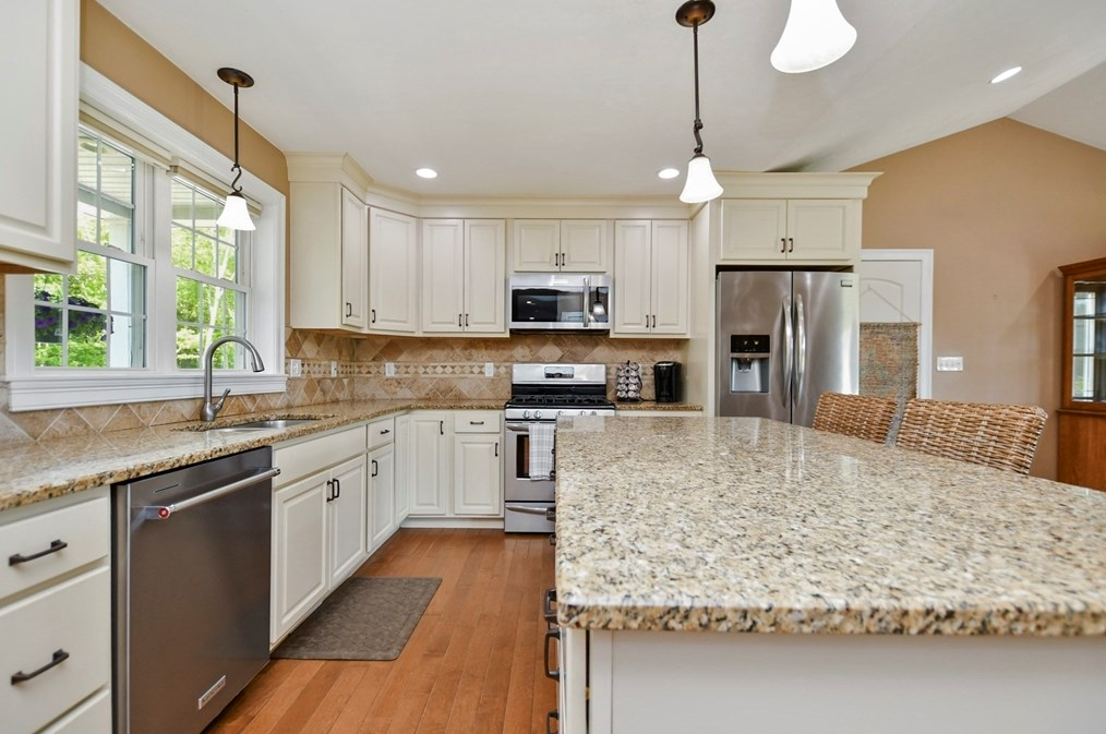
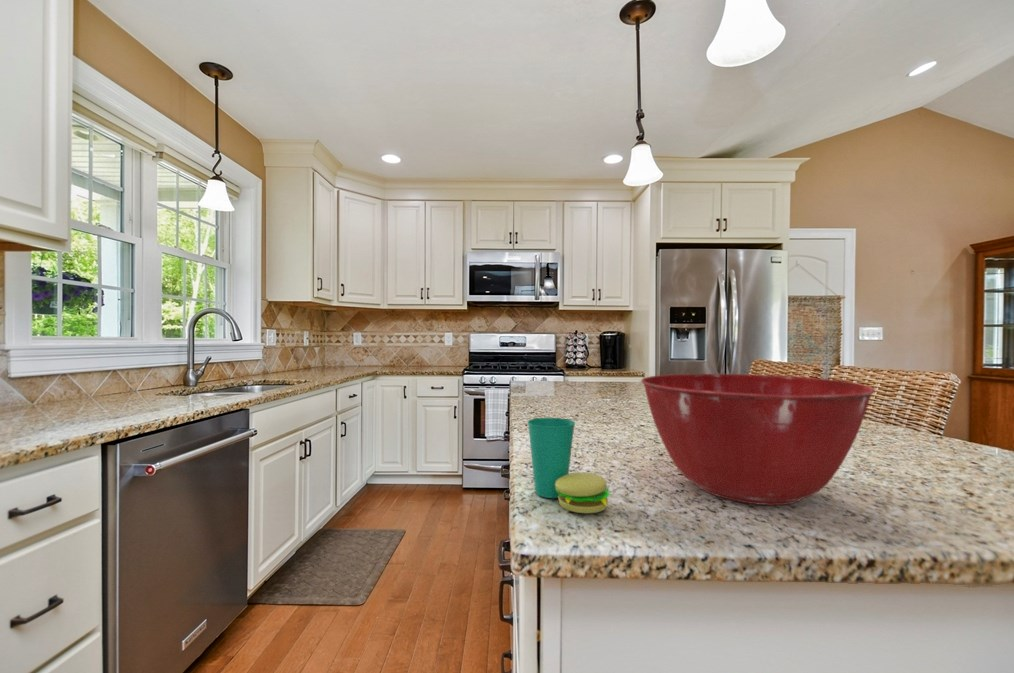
+ mixing bowl [640,373,876,507]
+ cup [526,417,611,514]
